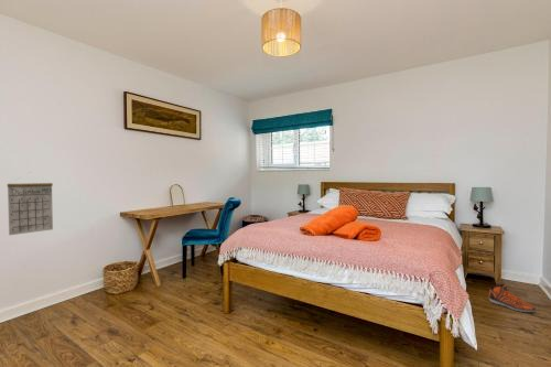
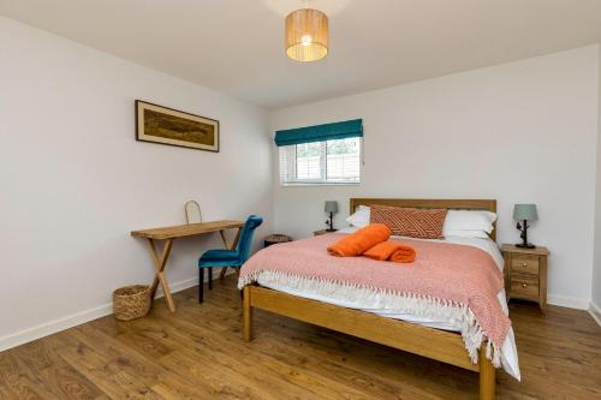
- calendar [7,171,54,236]
- sneaker [488,283,537,313]
